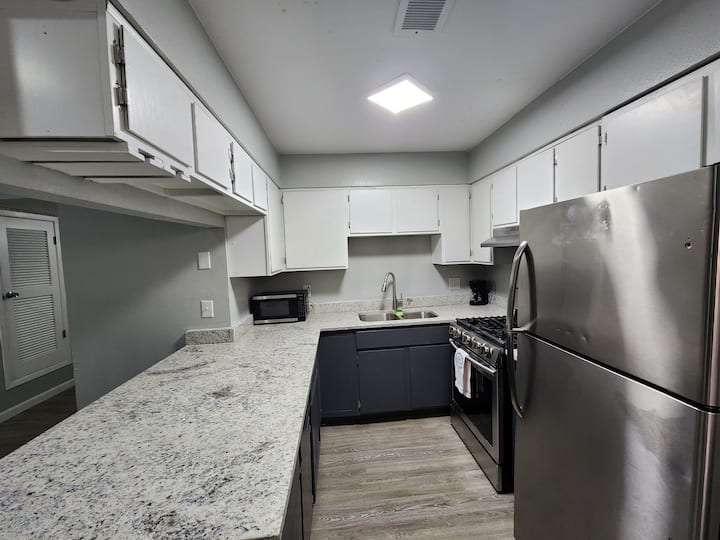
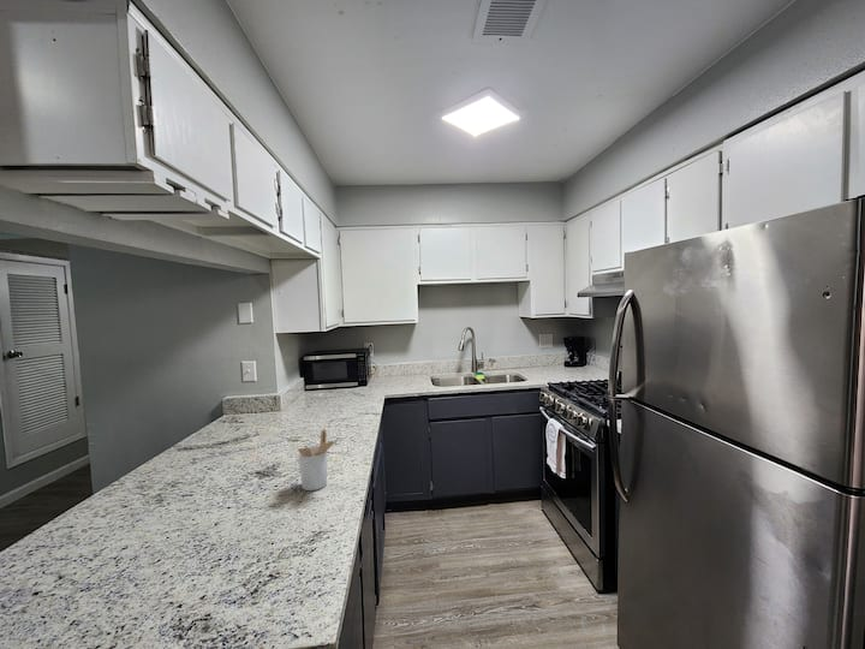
+ utensil holder [297,428,340,492]
